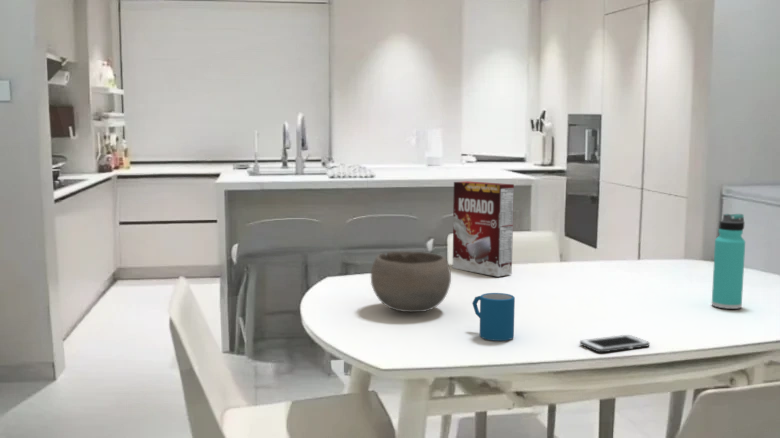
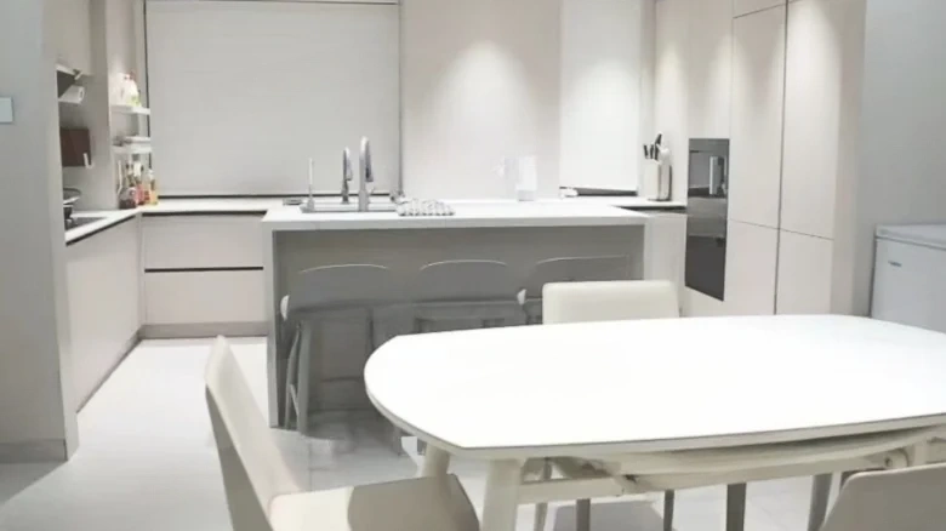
- bowl [370,251,452,313]
- mug [471,292,516,342]
- cereal box [452,180,515,278]
- cell phone [579,334,651,353]
- thermos bottle [711,213,746,310]
